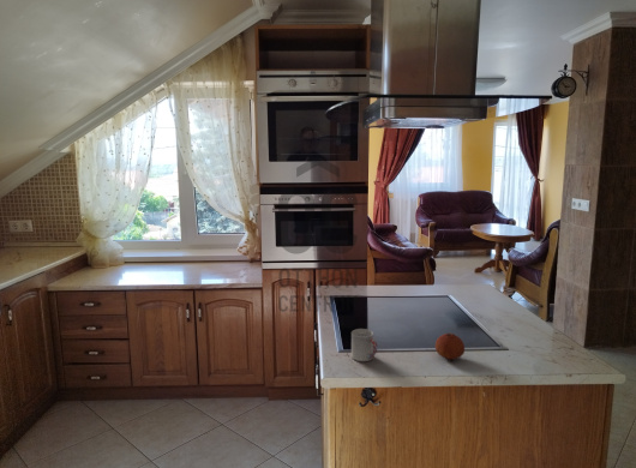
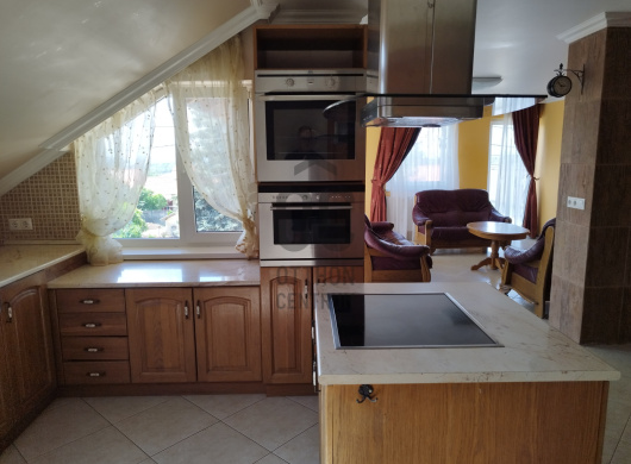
- fruit [434,332,466,361]
- cup [350,328,378,362]
